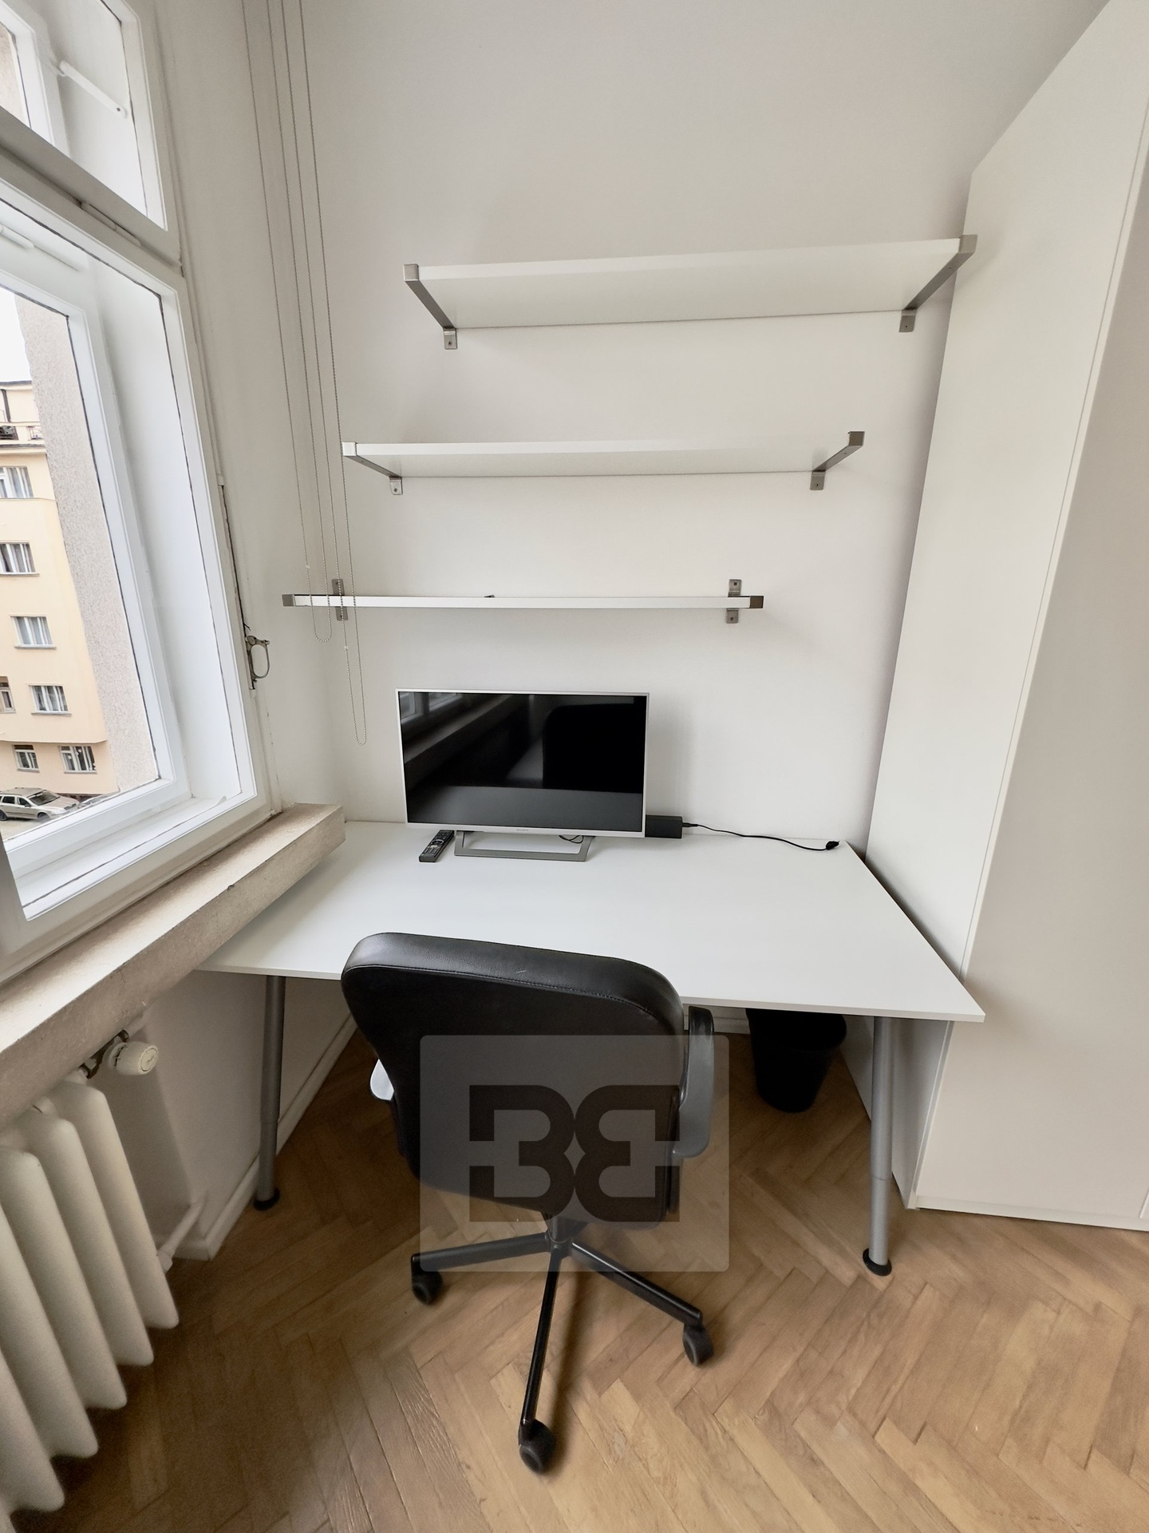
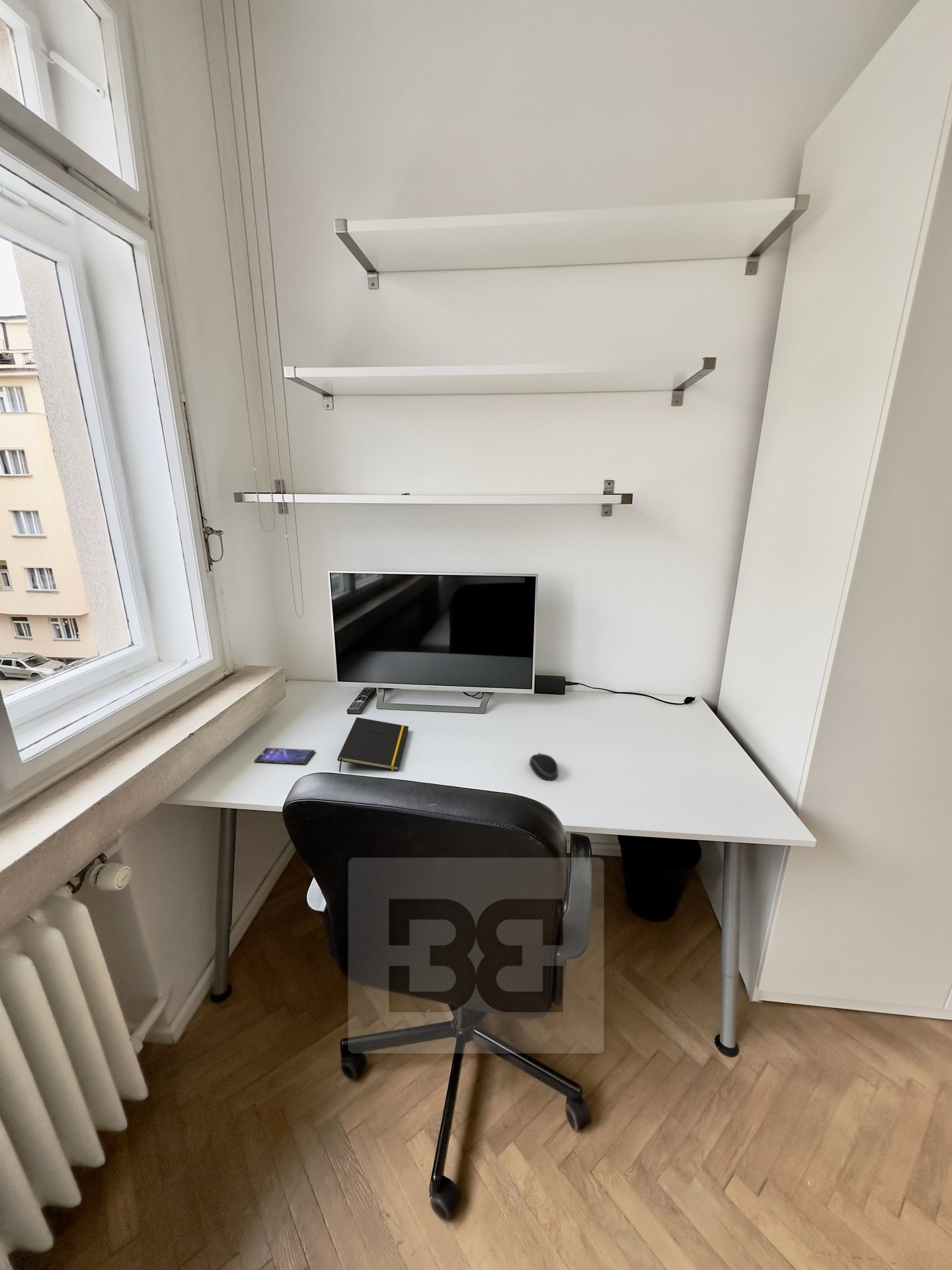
+ smartphone [253,747,316,765]
+ computer mouse [529,752,559,781]
+ notepad [337,717,409,773]
